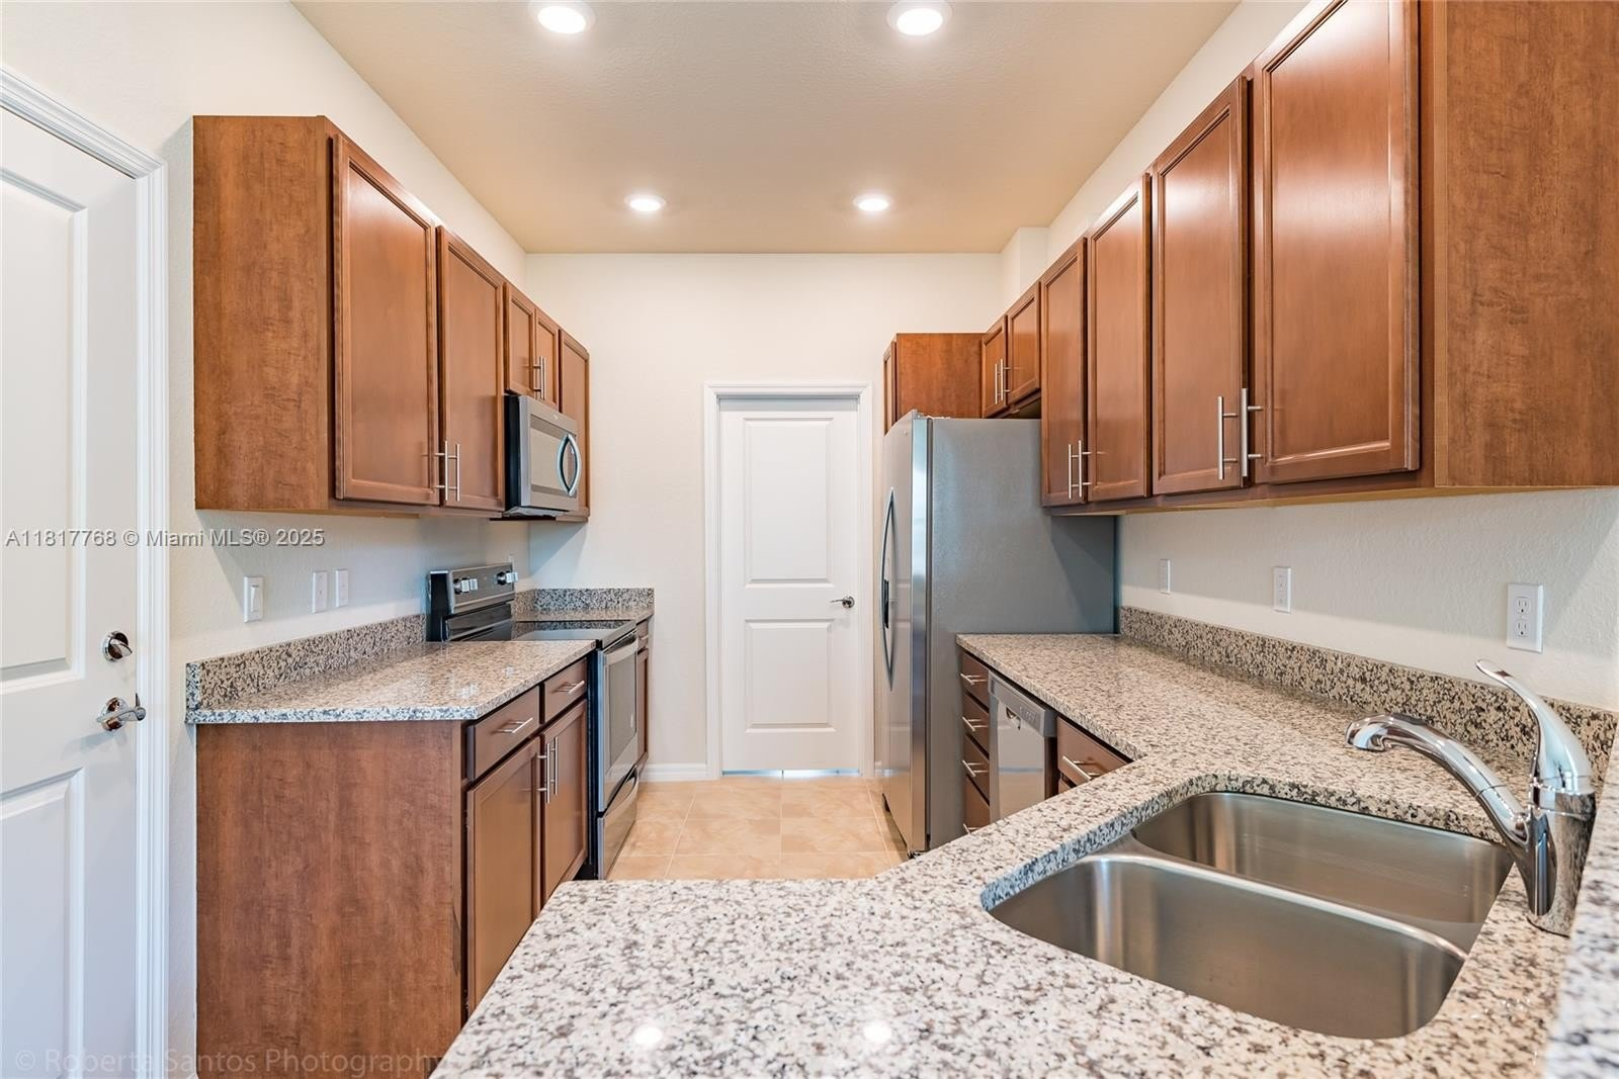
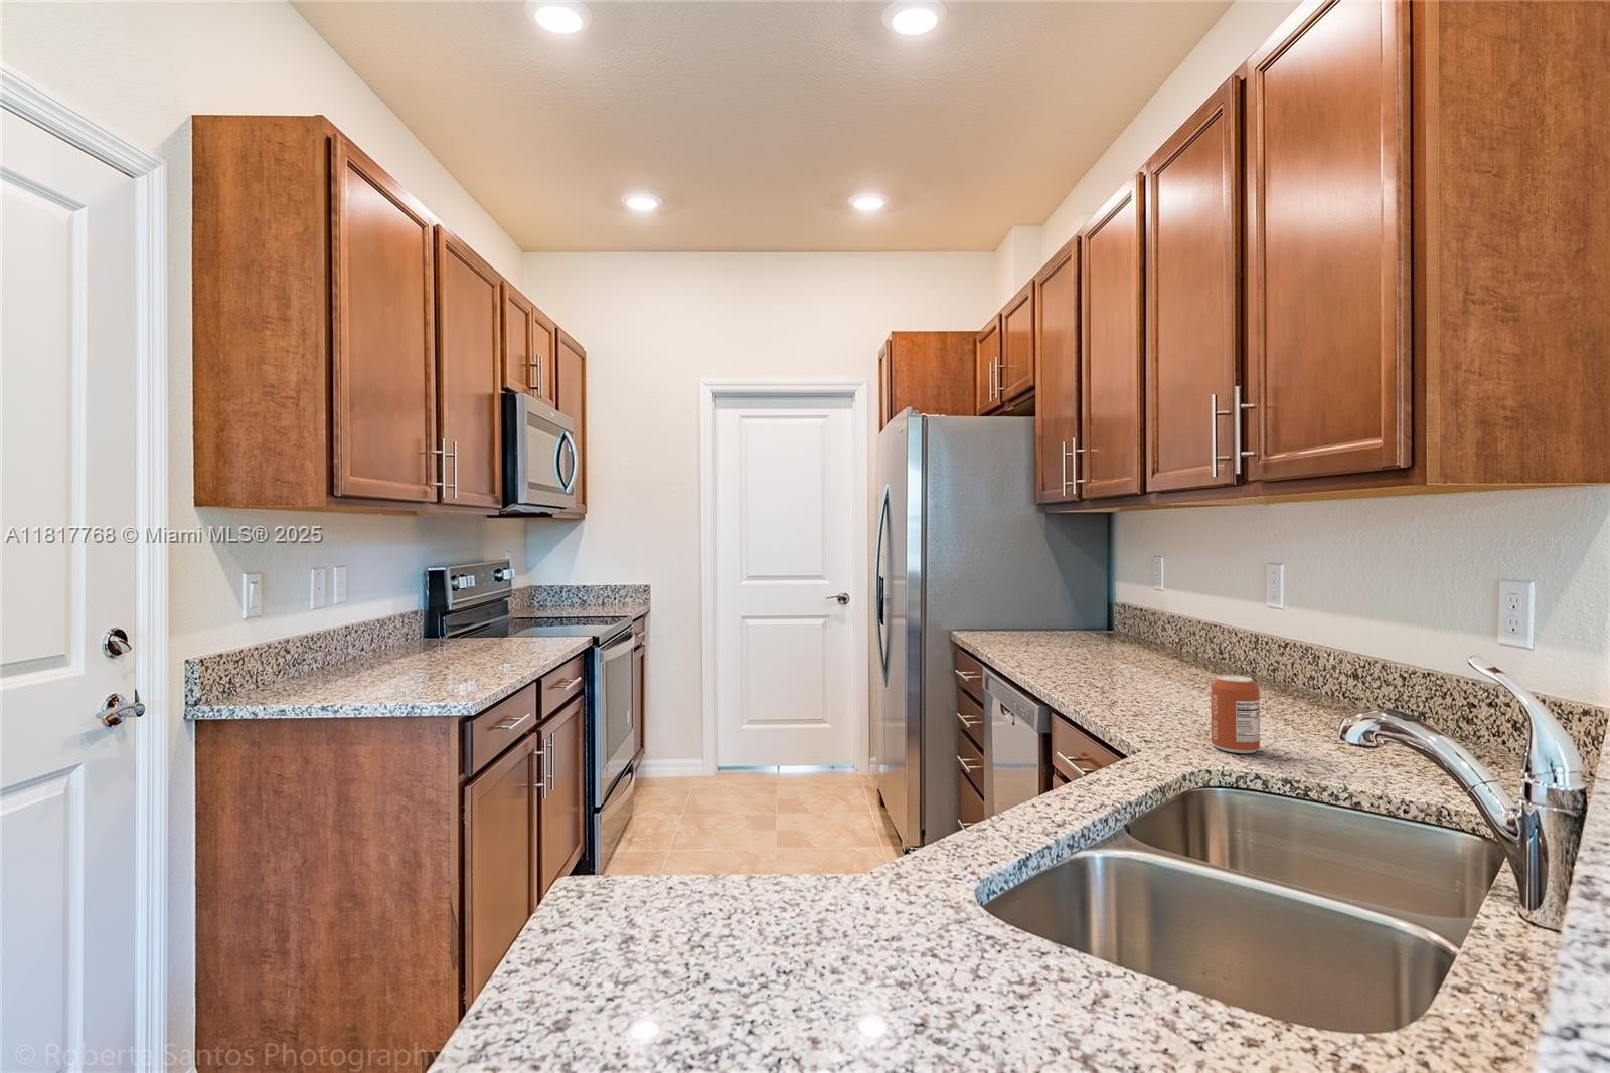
+ can [1210,674,1261,754]
